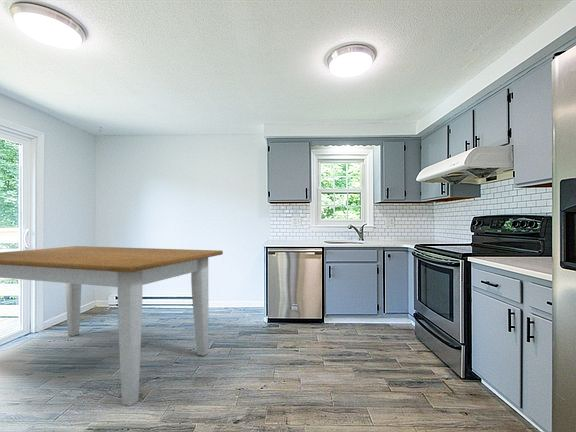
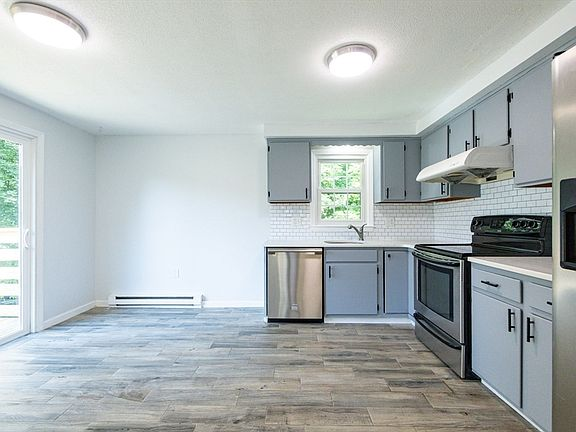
- table [0,245,224,407]
